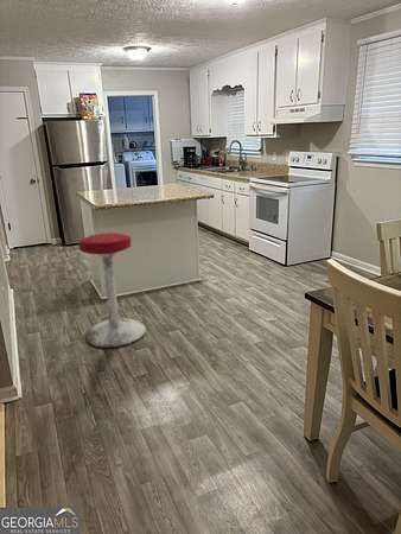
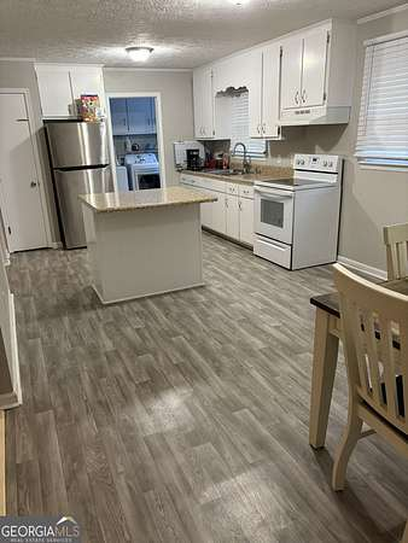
- stool [77,231,147,349]
